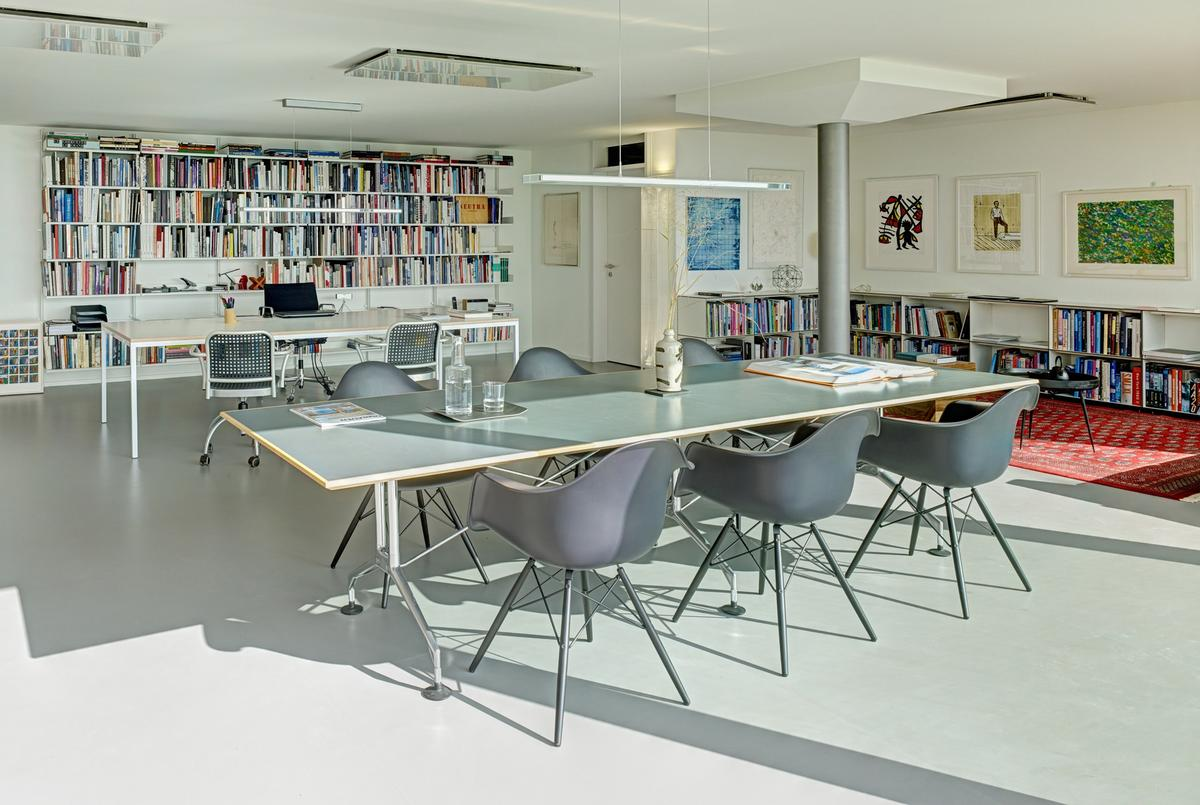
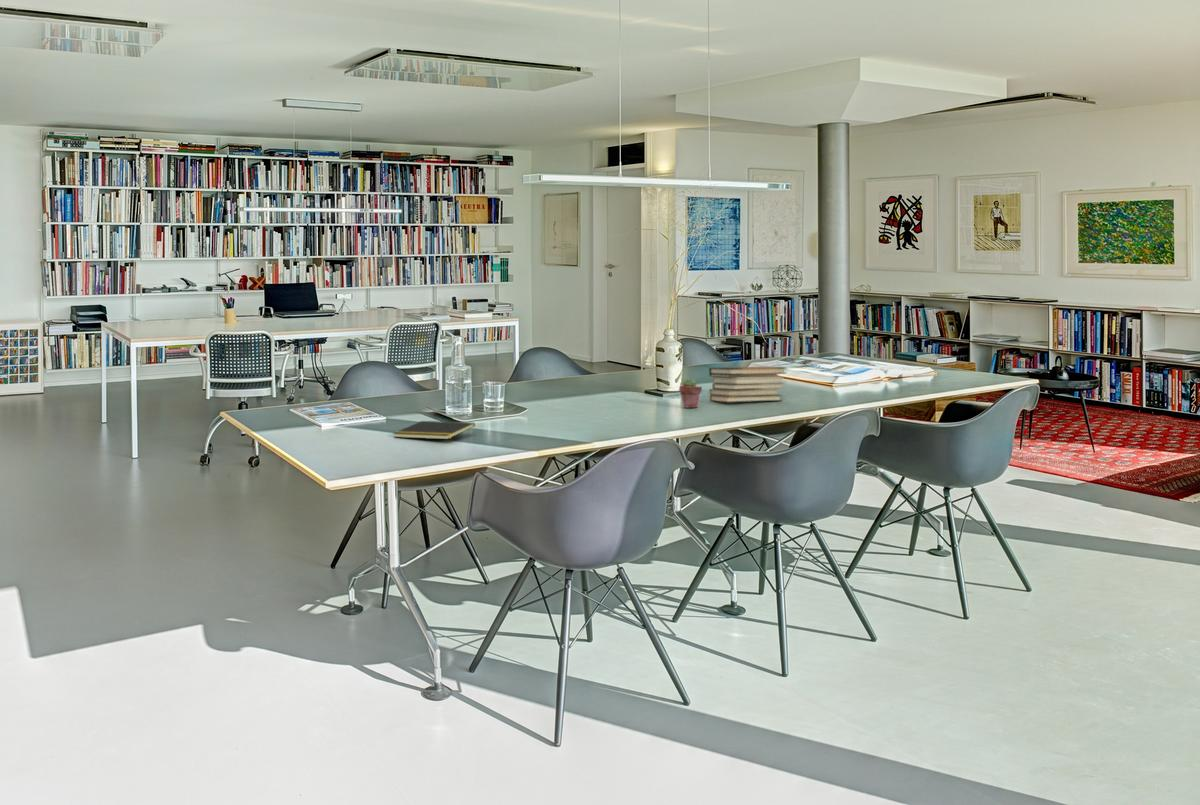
+ book stack [708,366,788,403]
+ notepad [392,420,476,440]
+ potted succulent [678,377,703,409]
